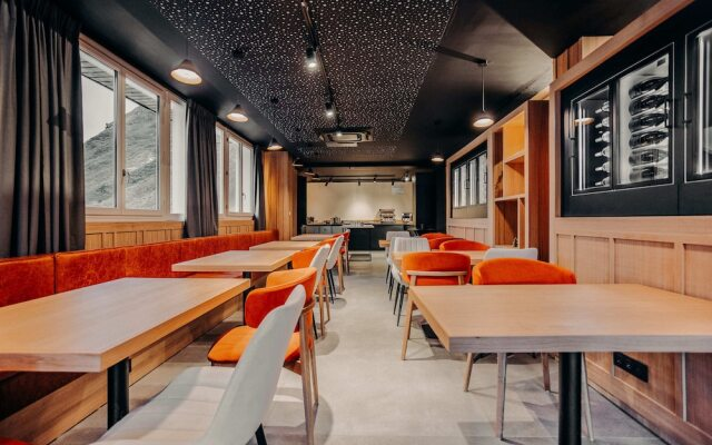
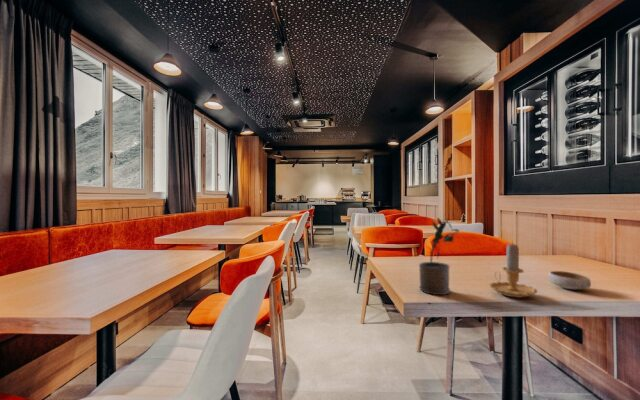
+ potted plant [418,217,460,296]
+ candle [488,241,538,299]
+ bowl [547,270,592,290]
